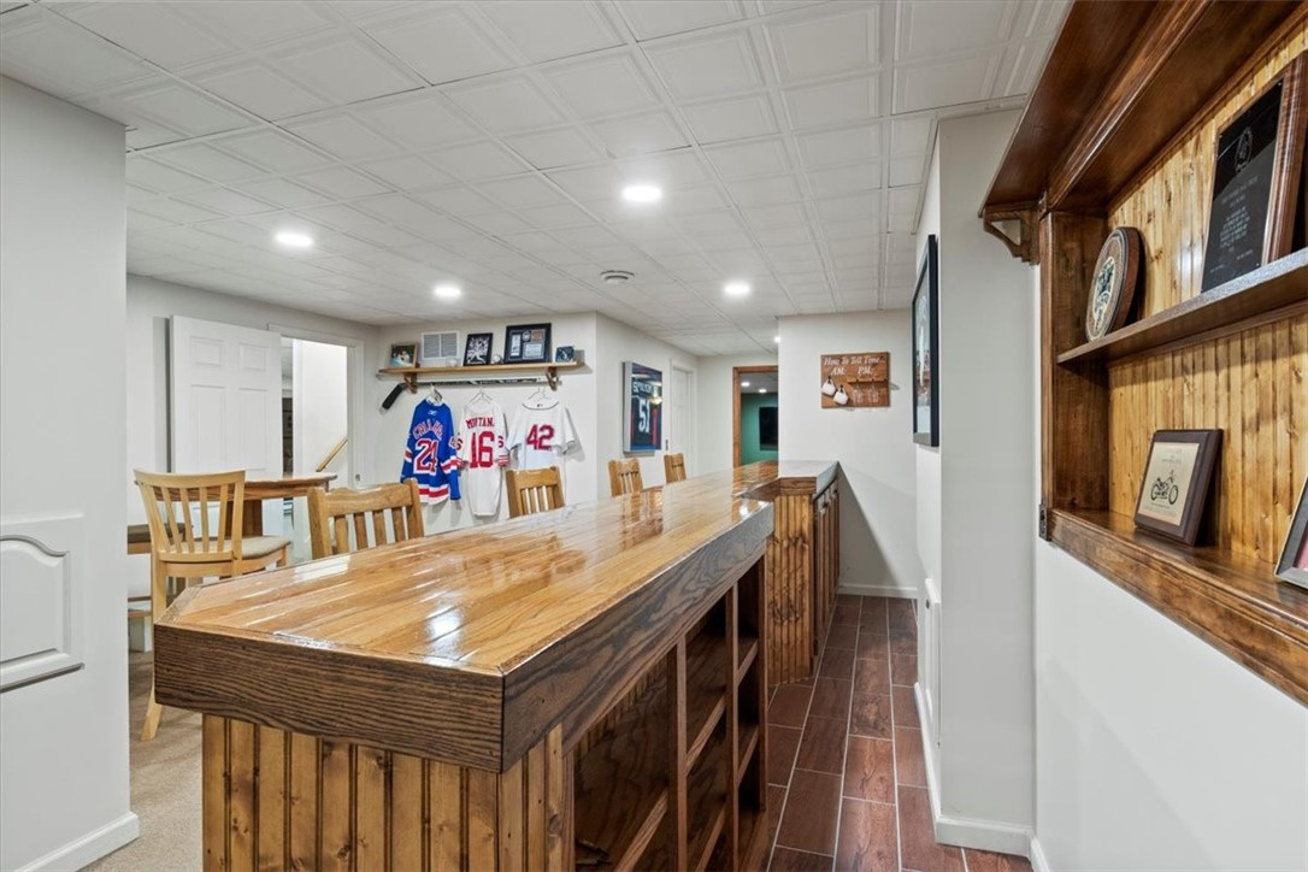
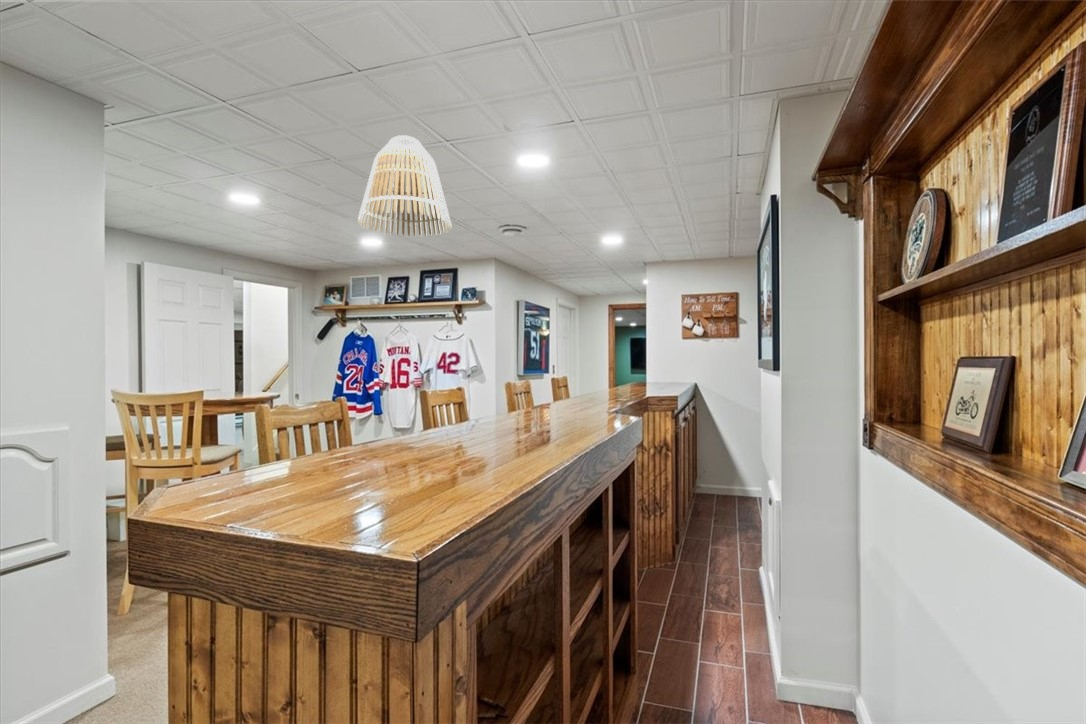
+ lamp shade [356,134,453,237]
